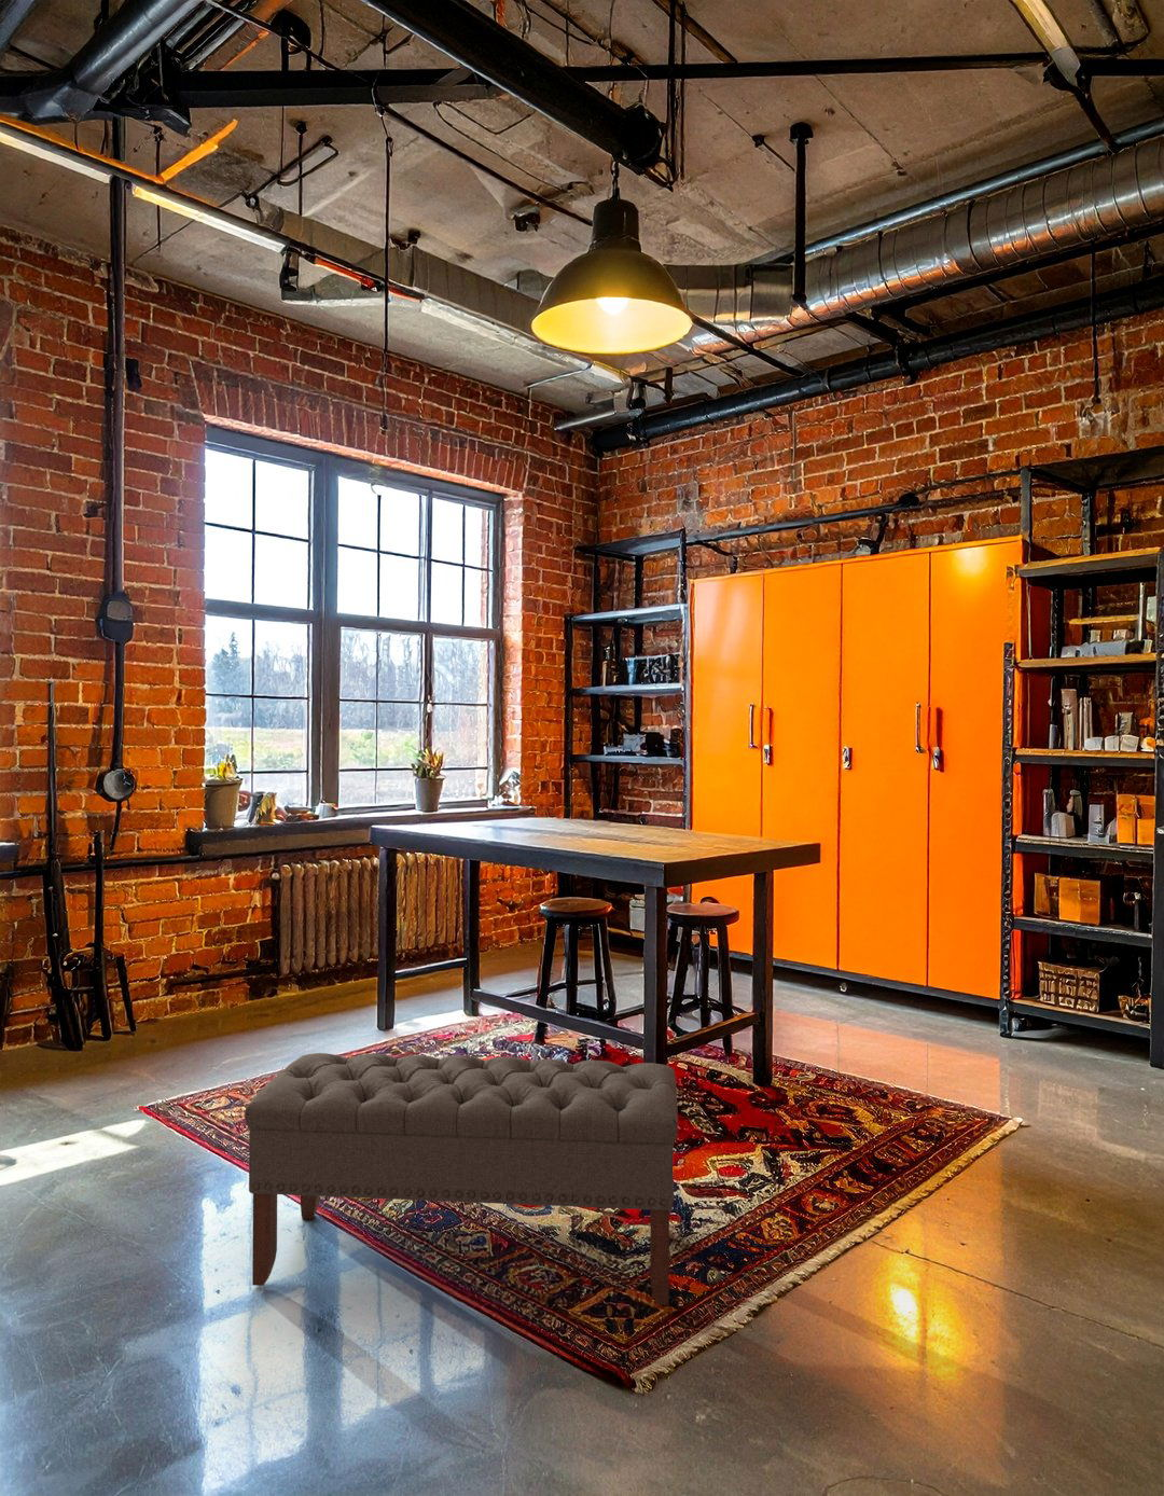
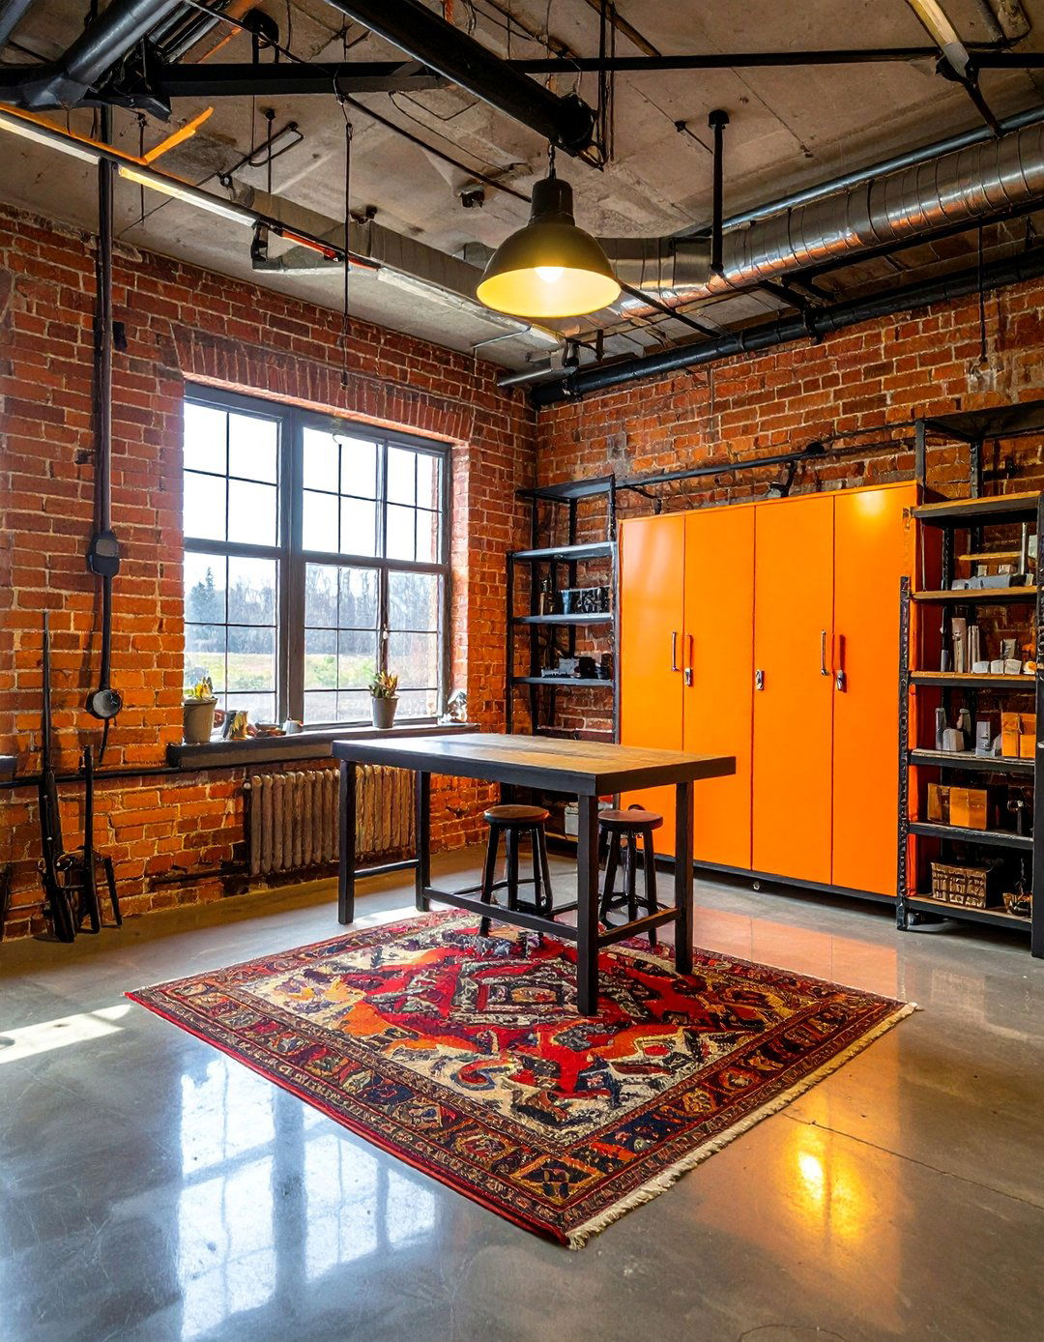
- bench [244,1052,678,1307]
